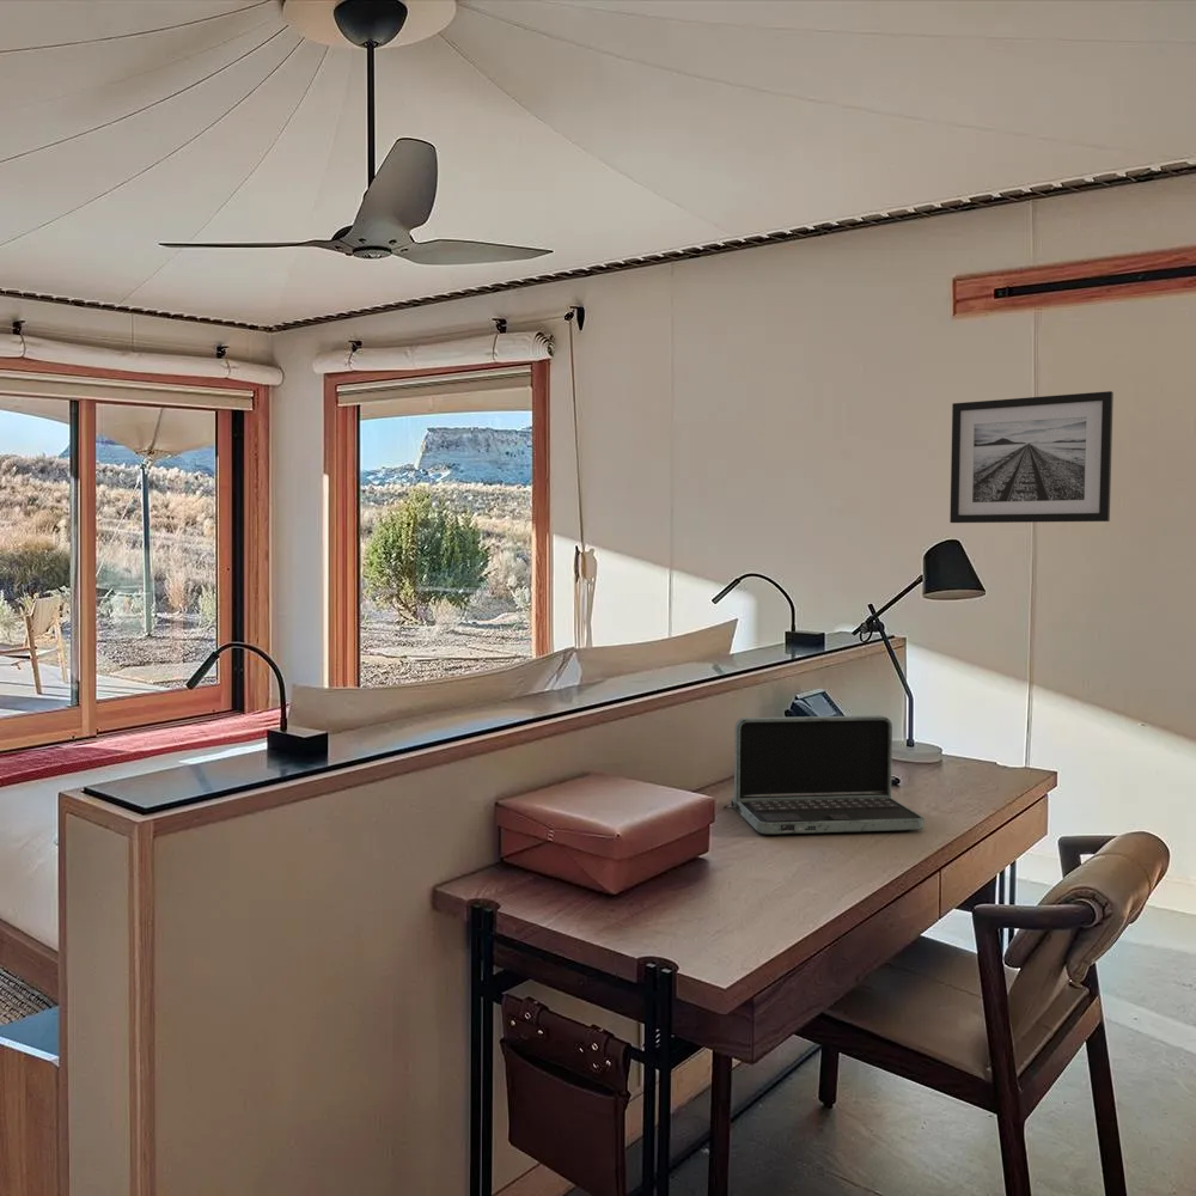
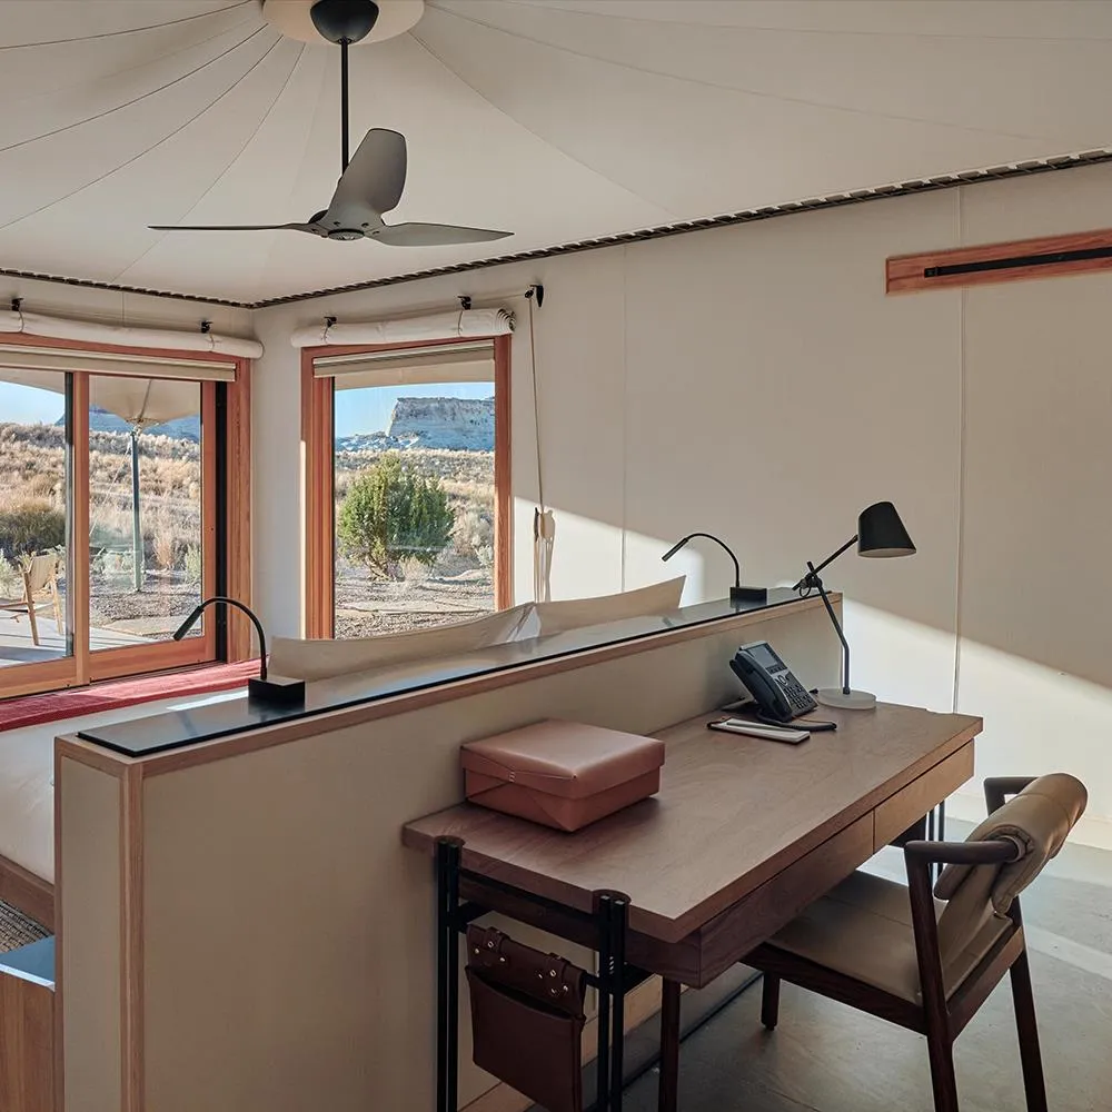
- wall art [948,390,1115,524]
- laptop [722,714,925,835]
